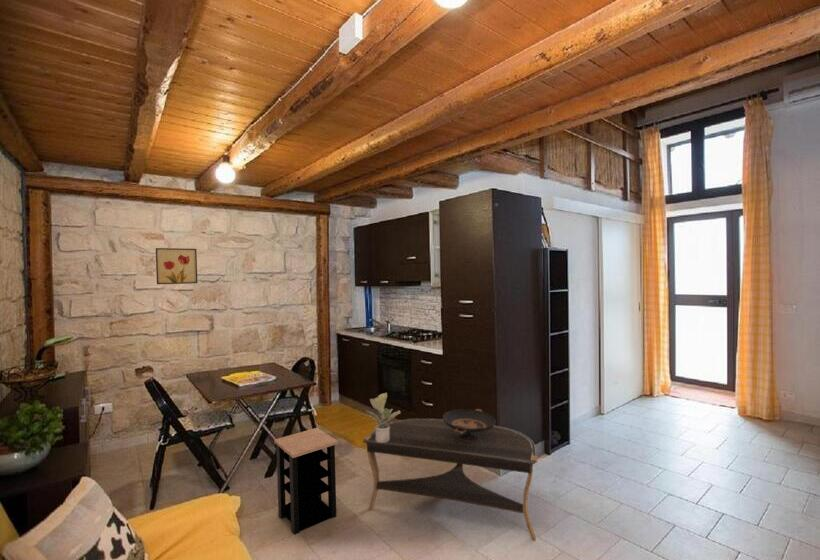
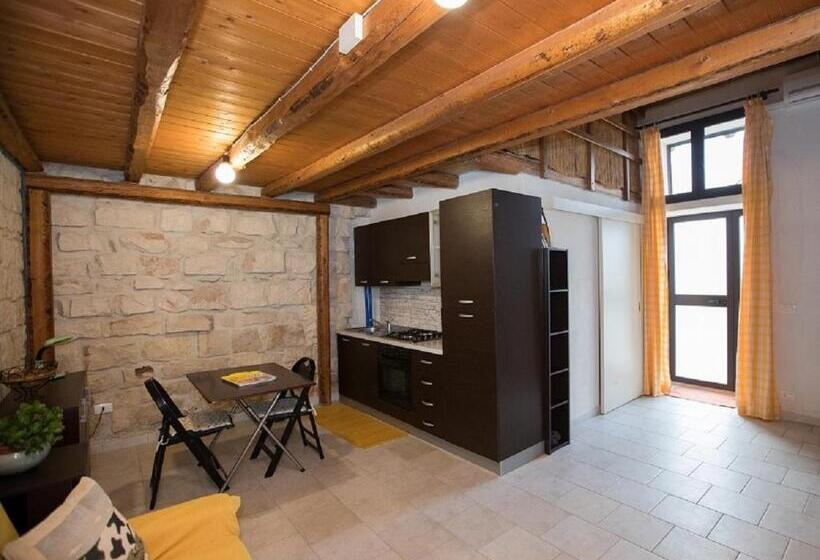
- side table [273,427,339,536]
- decorative bowl [442,408,497,441]
- potted plant [365,392,402,443]
- coffee table [362,418,539,542]
- wall art [155,247,198,285]
